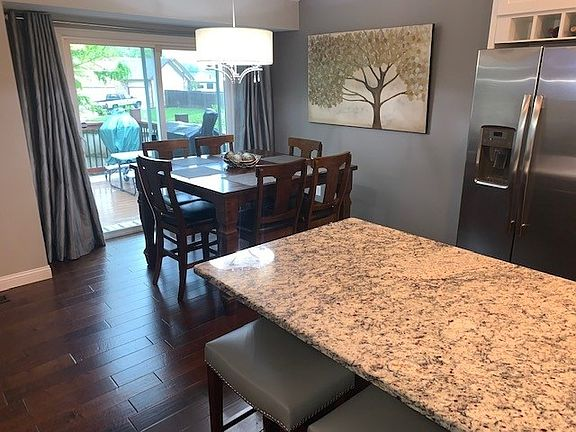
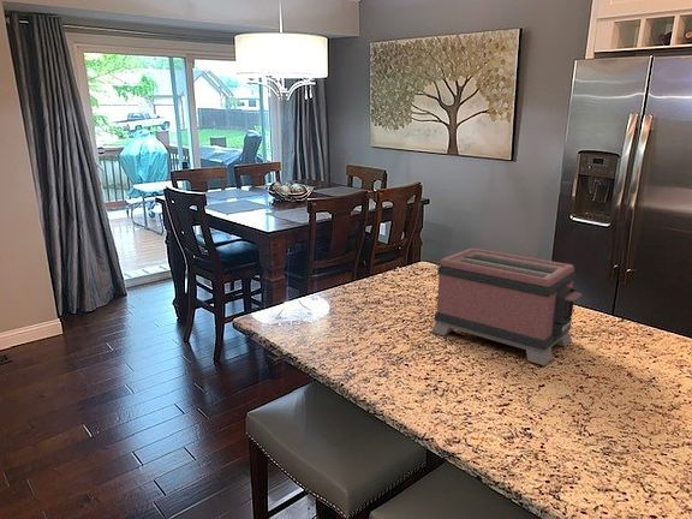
+ toaster [430,247,583,366]
